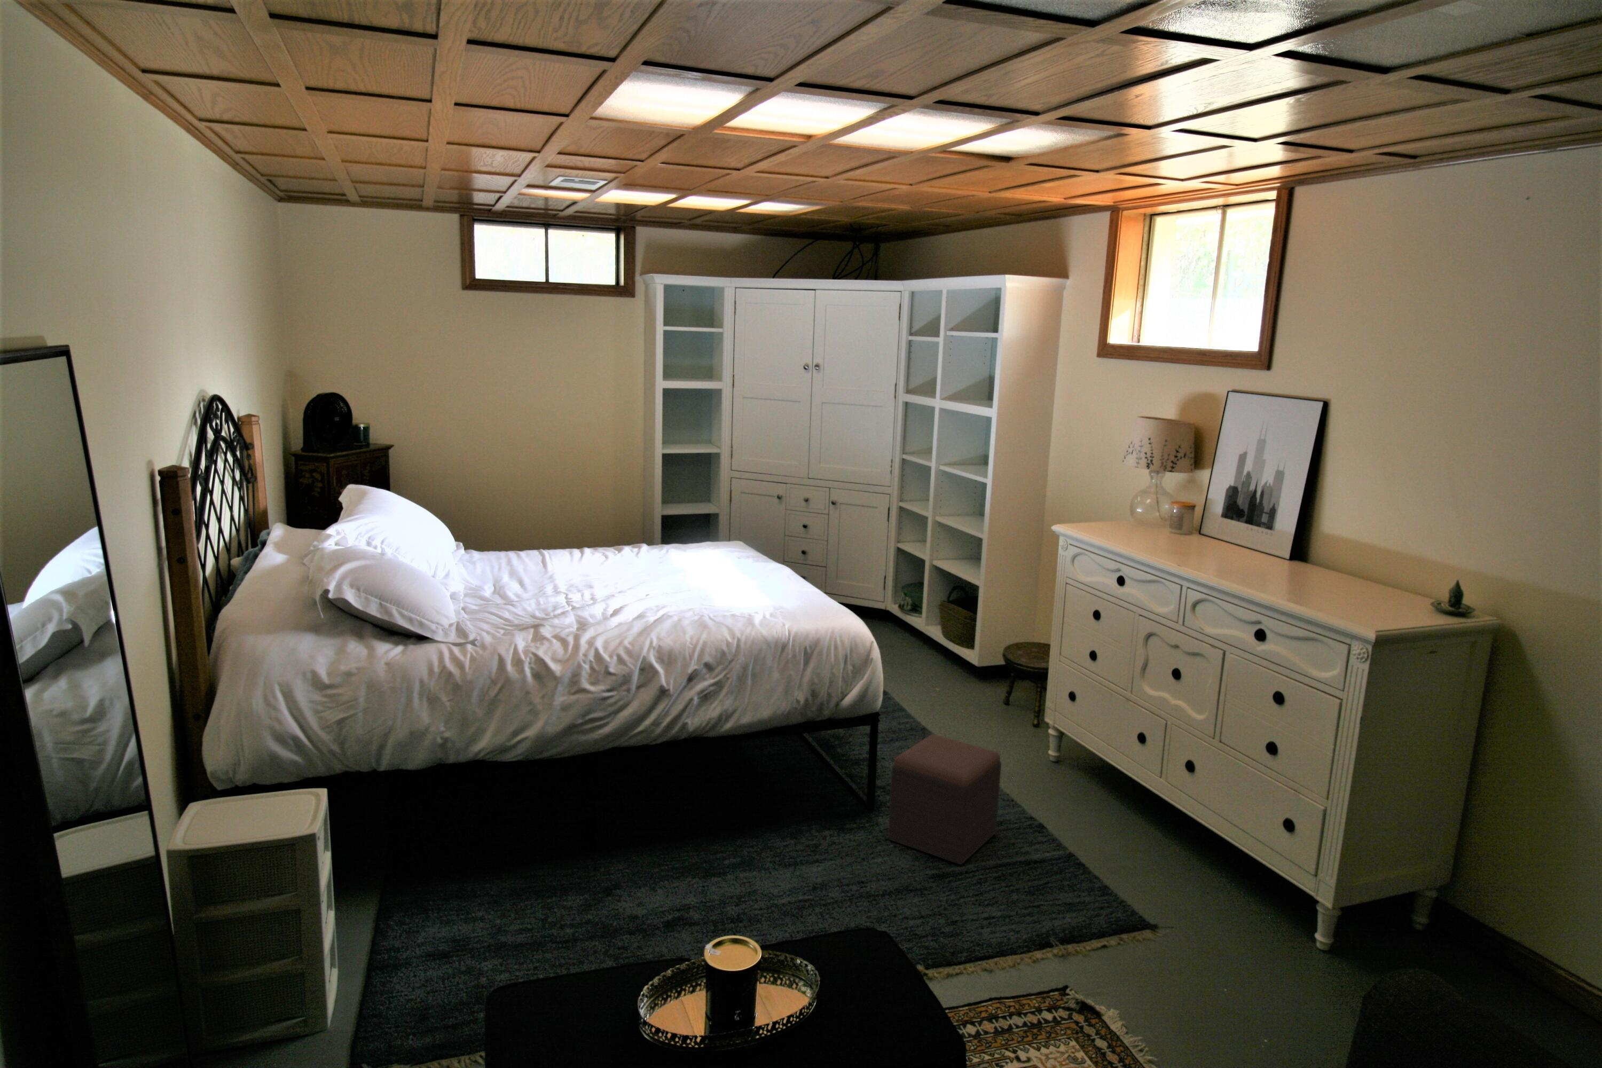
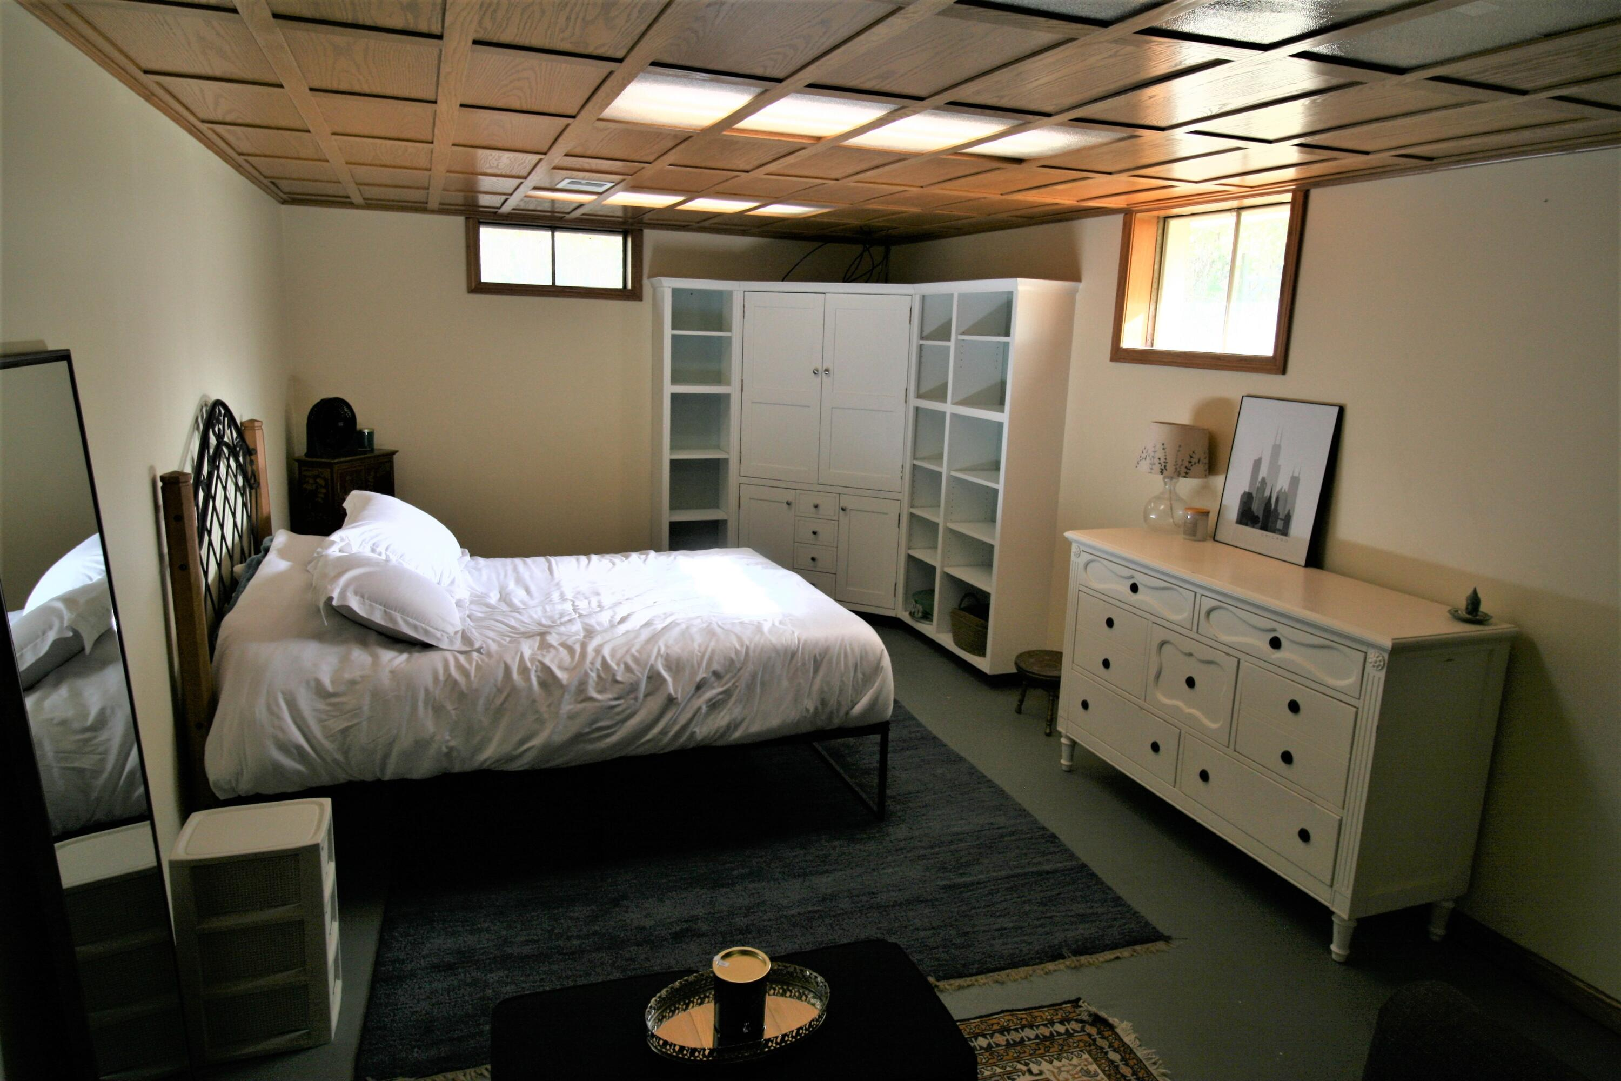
- footstool [888,734,1001,865]
